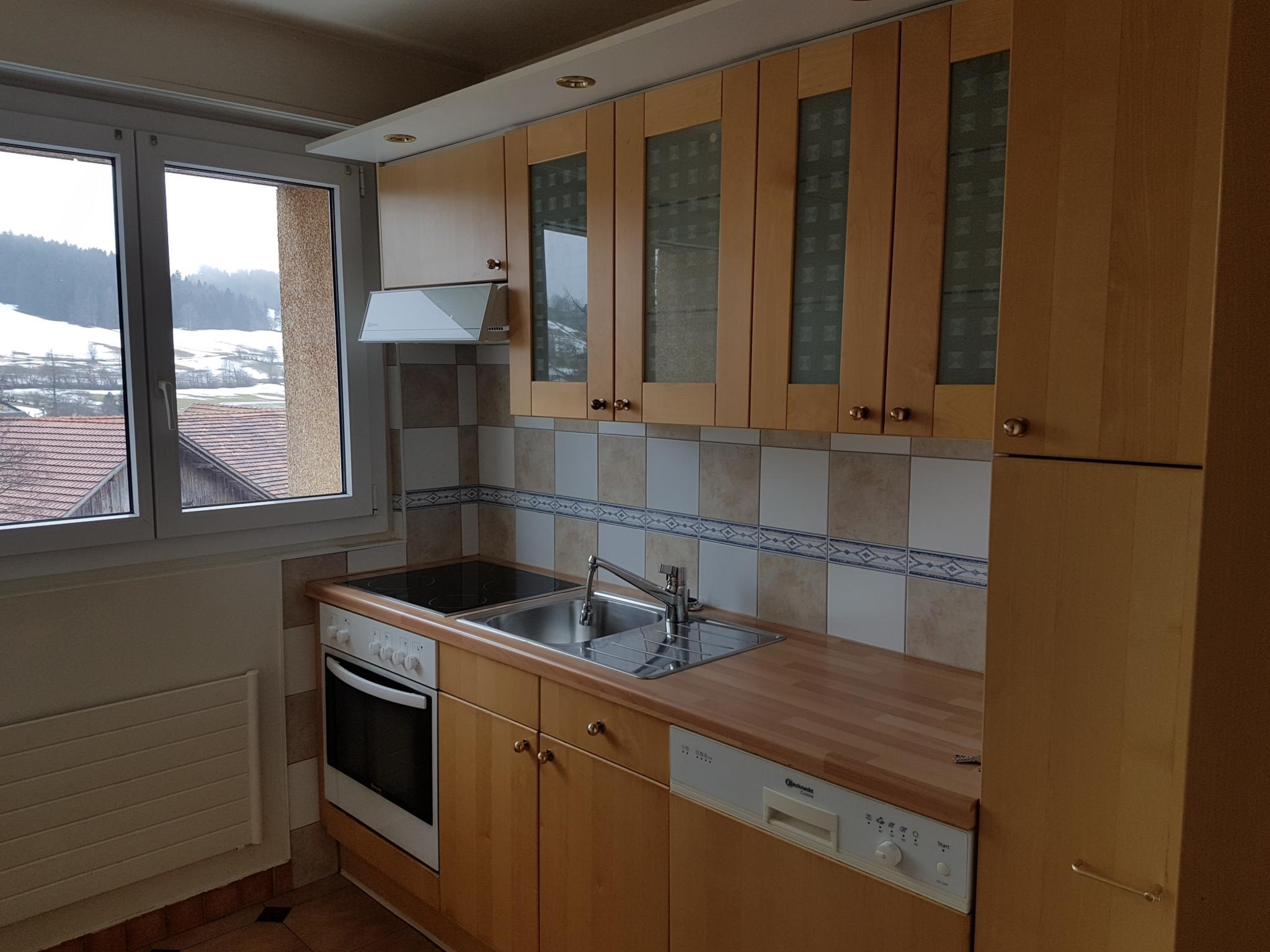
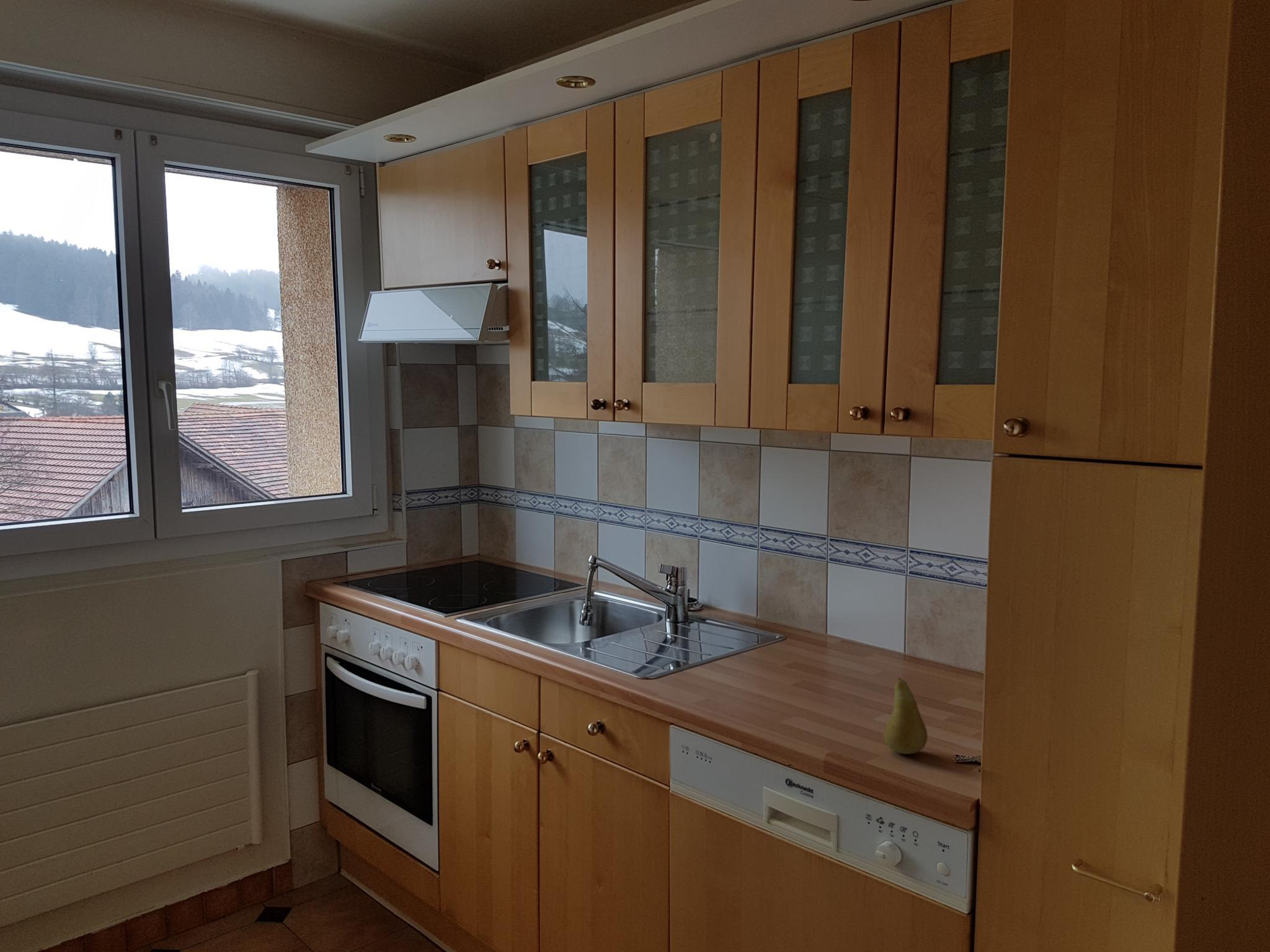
+ fruit [884,677,928,754]
